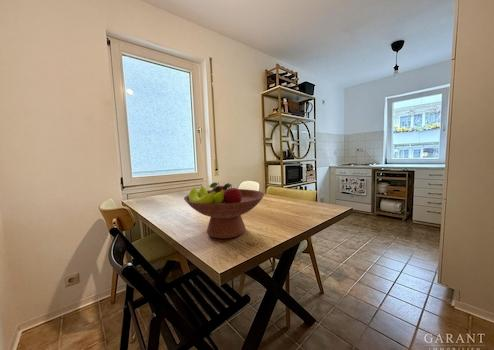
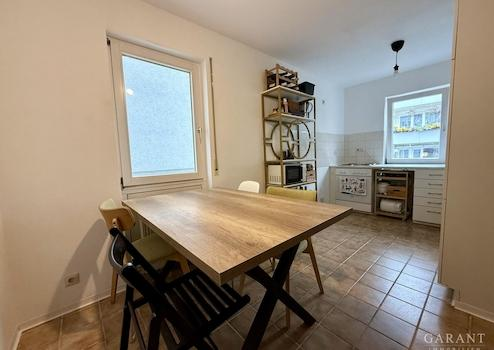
- fruit bowl [183,181,266,240]
